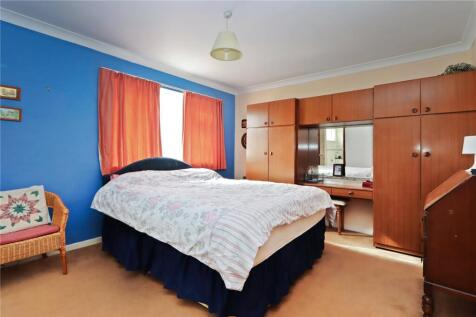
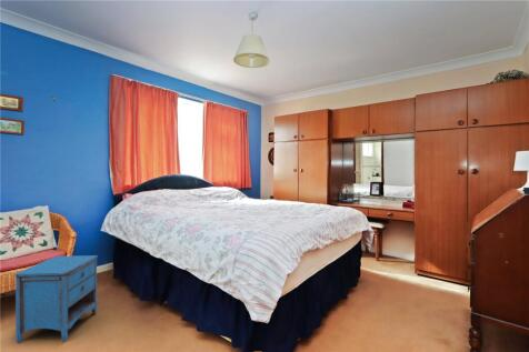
+ nightstand [13,254,99,344]
